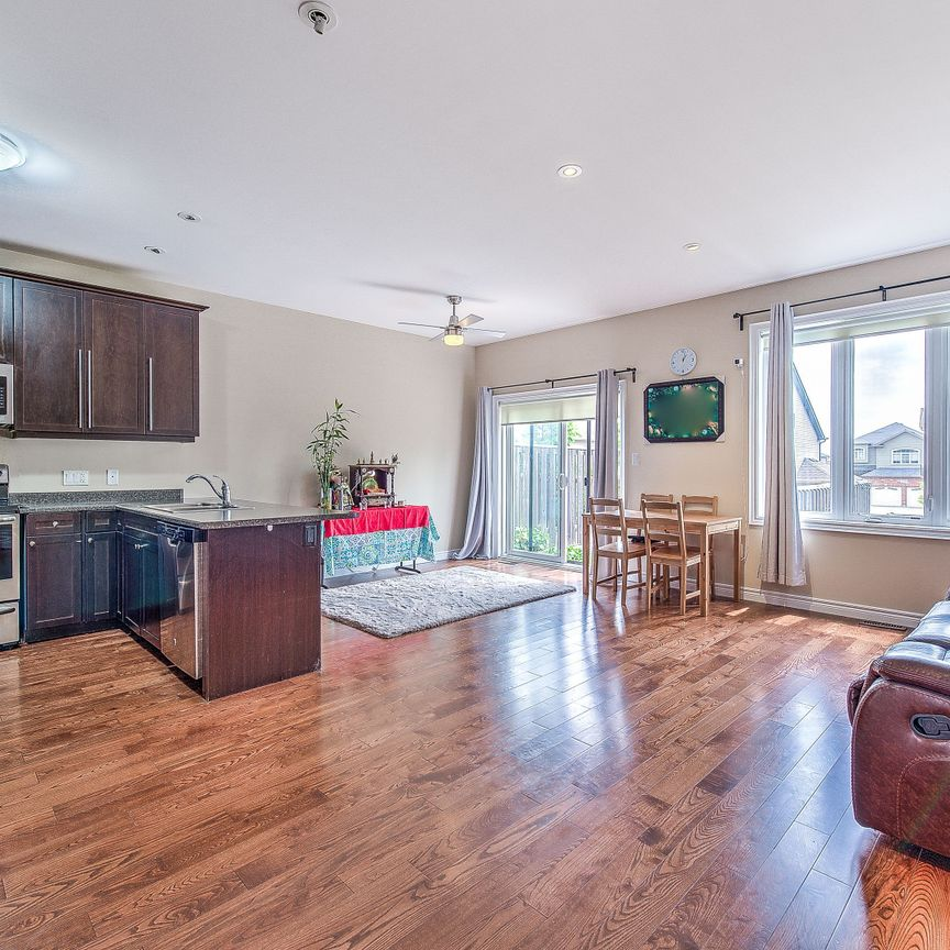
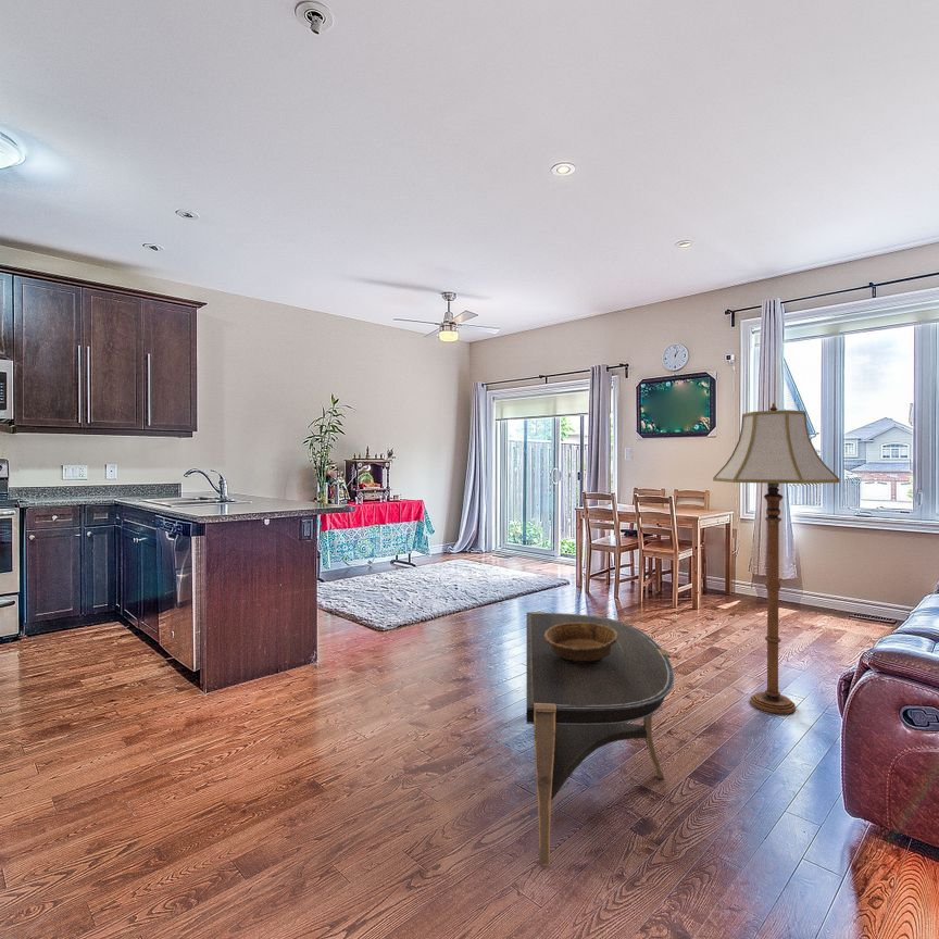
+ coffee table [525,611,675,867]
+ decorative bowl [544,622,618,663]
+ floor lamp [712,402,841,715]
